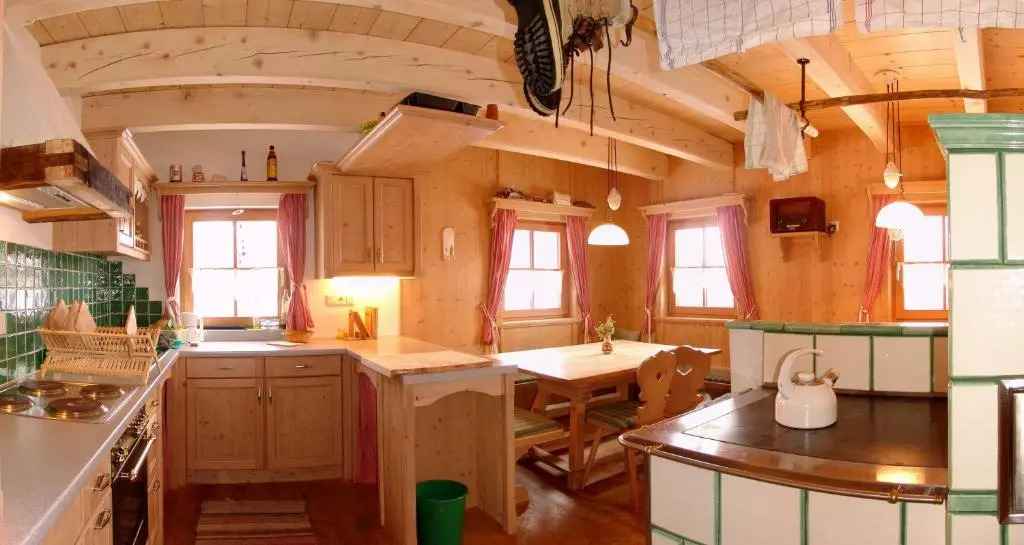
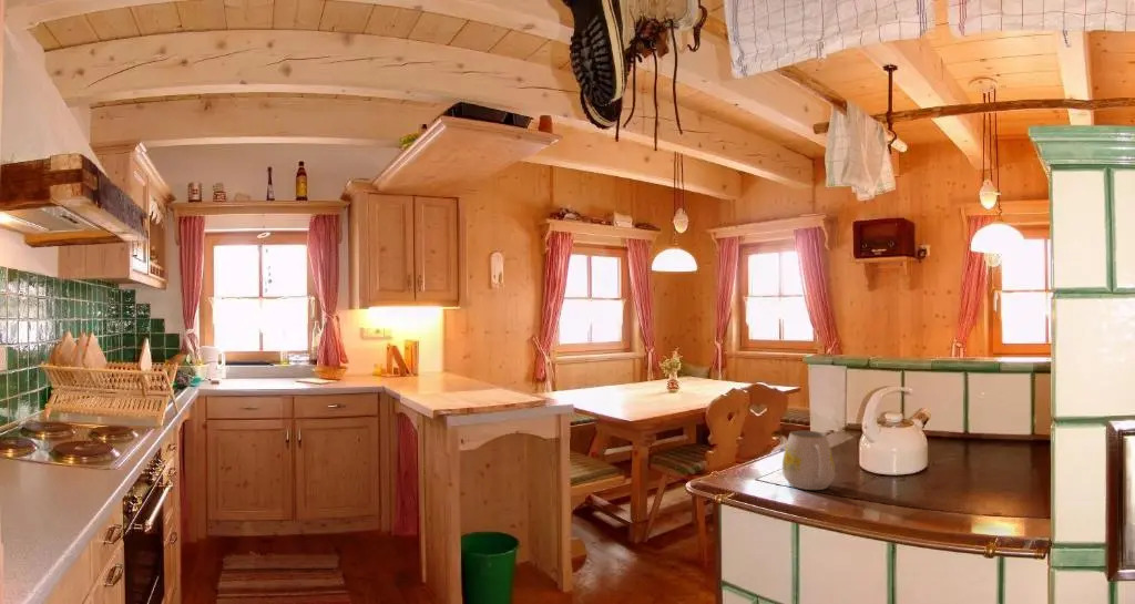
+ mug [781,430,836,491]
